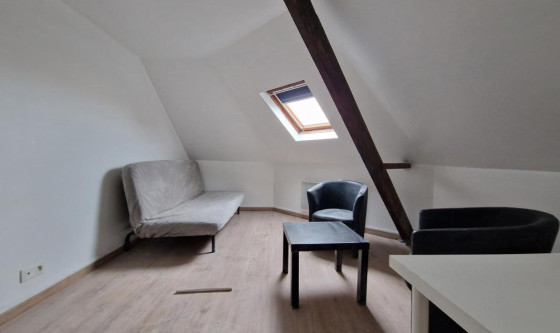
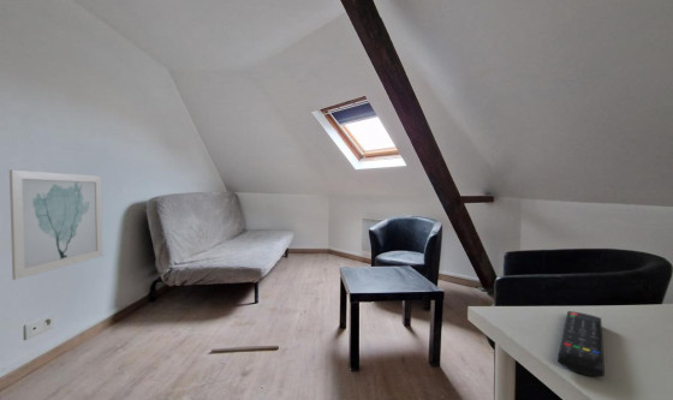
+ remote control [556,310,606,377]
+ wall art [8,168,103,281]
